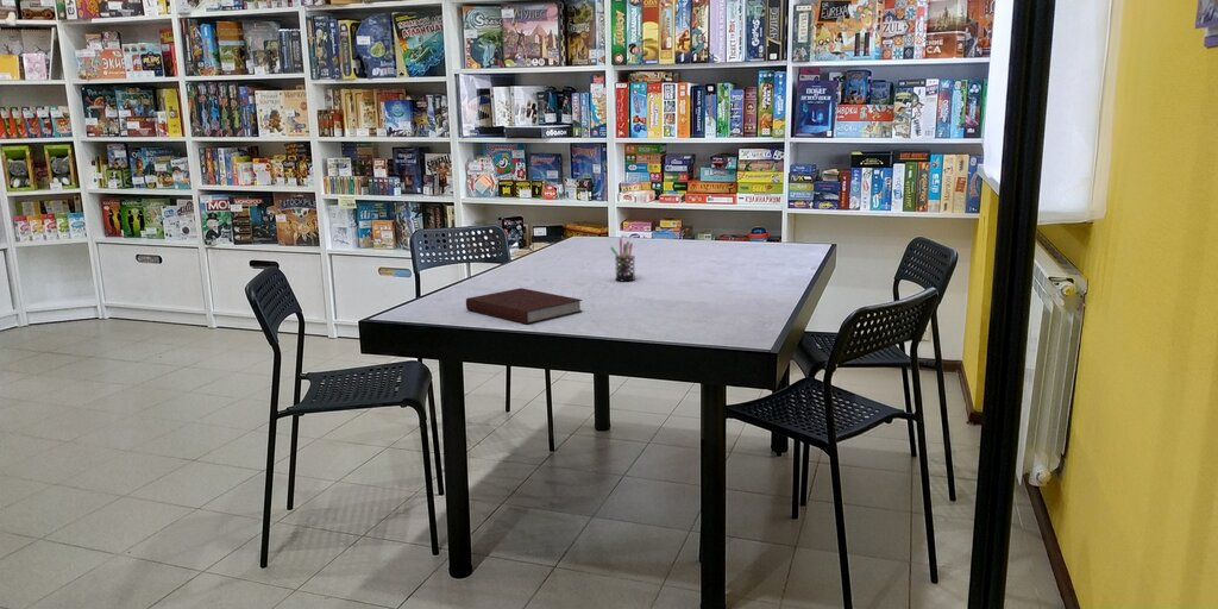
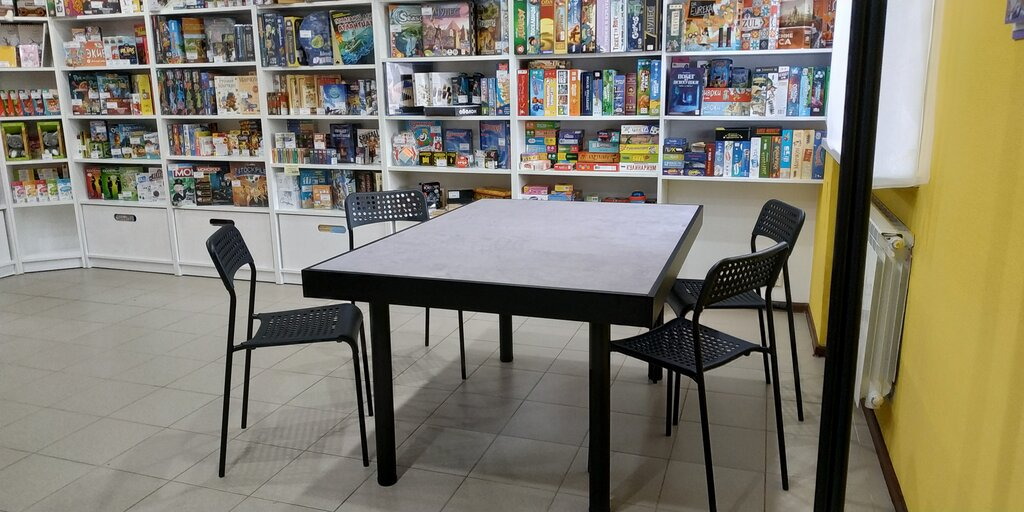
- notebook [465,287,584,325]
- pen holder [609,238,636,282]
